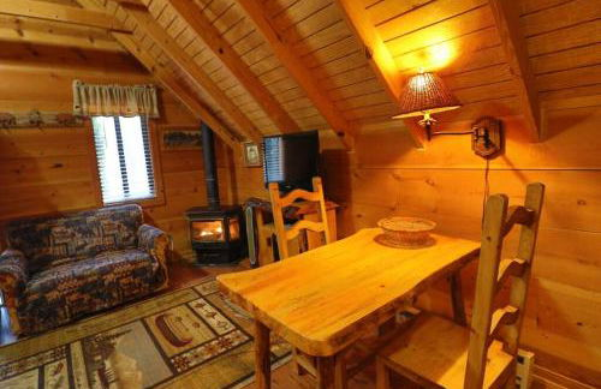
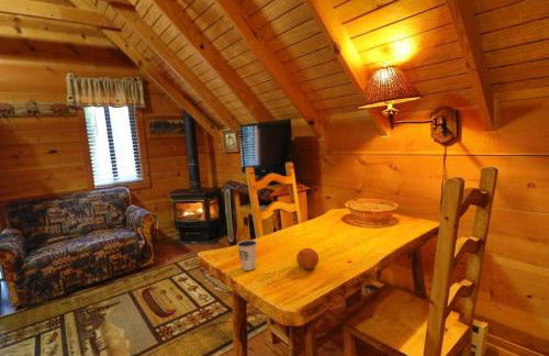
+ dixie cup [236,238,258,271]
+ fruit [295,247,320,270]
